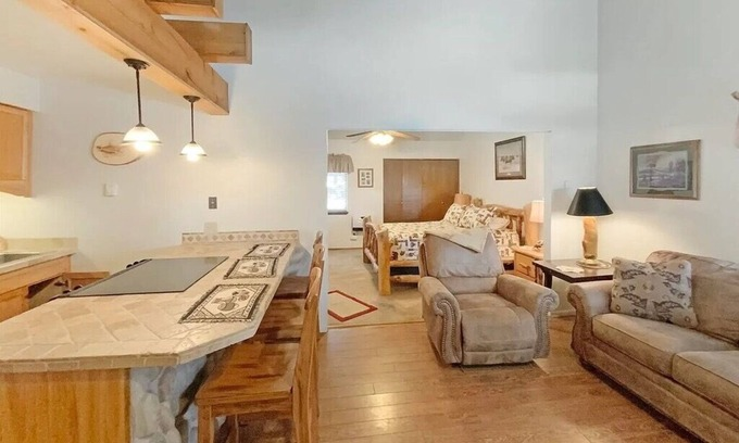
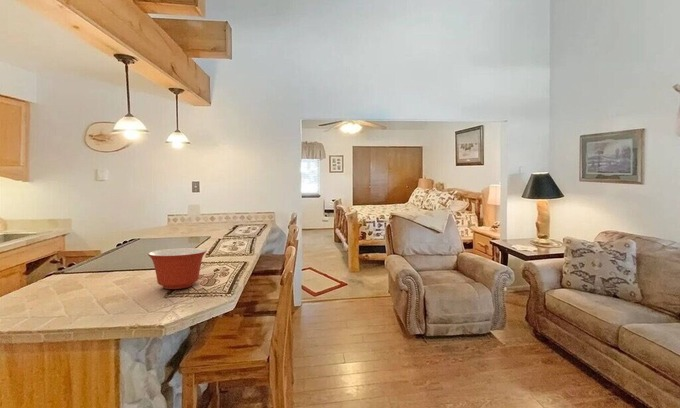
+ mixing bowl [147,247,208,290]
